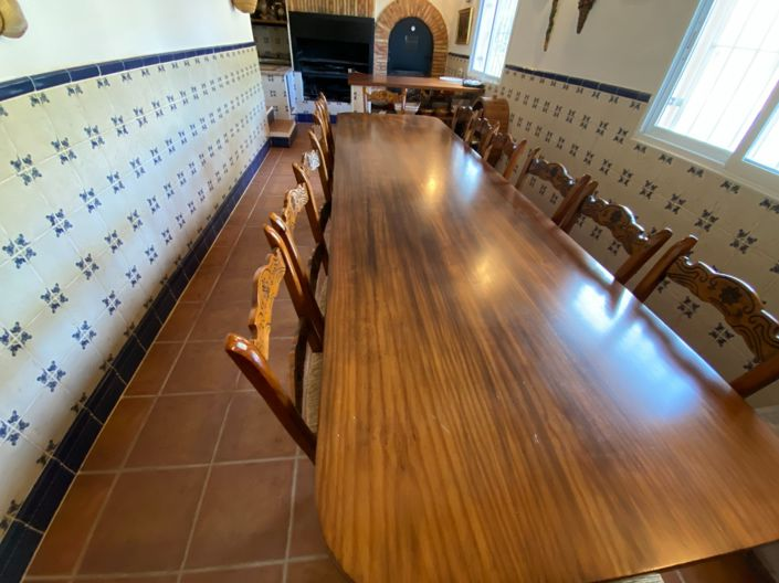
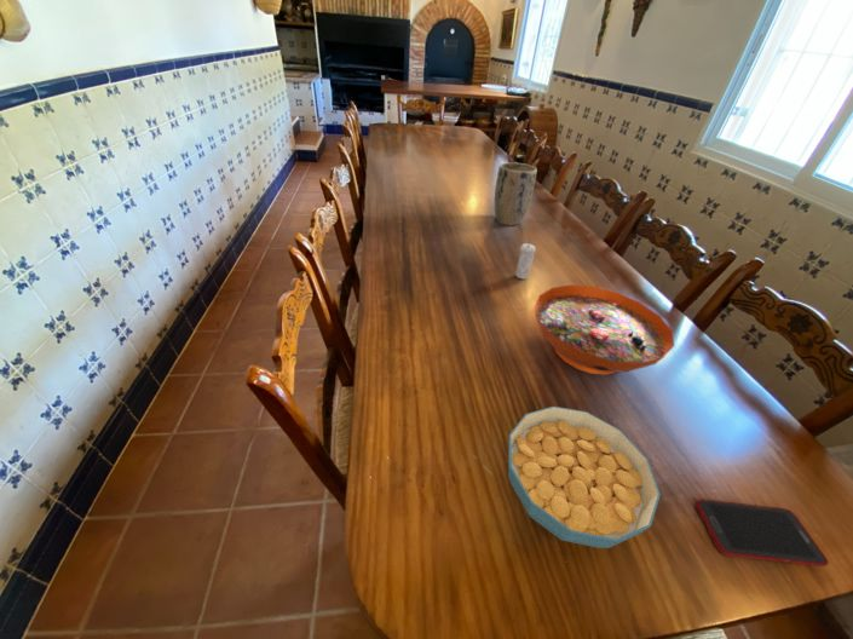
+ cell phone [693,497,830,568]
+ plant pot [494,161,538,226]
+ candle [514,238,537,280]
+ cereal bowl [507,405,662,549]
+ decorative bowl [534,284,675,376]
